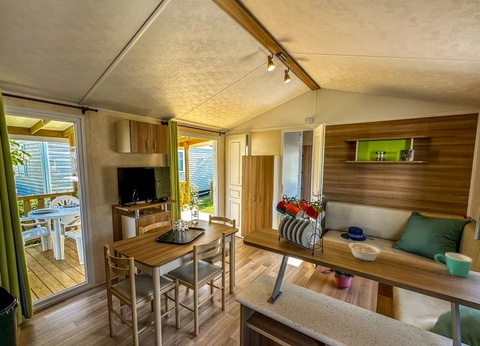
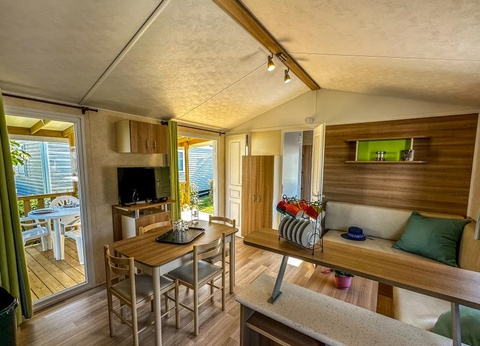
- mug [433,252,474,278]
- legume [348,238,382,262]
